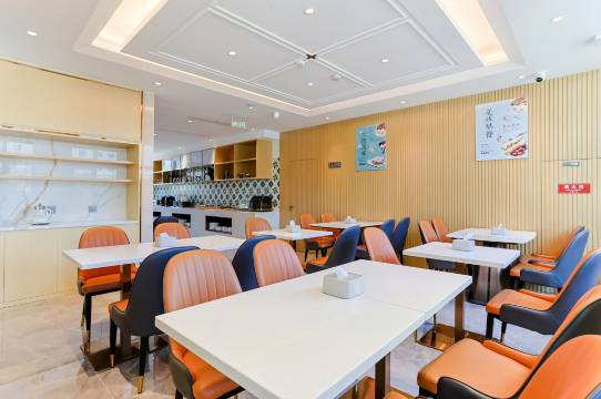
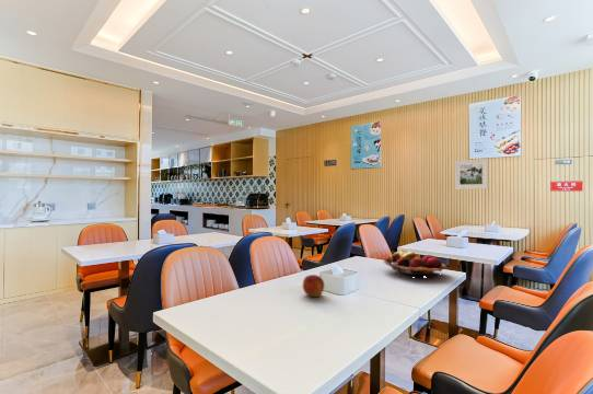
+ fruit basket [383,250,447,279]
+ apple [302,274,325,298]
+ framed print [454,158,489,190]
